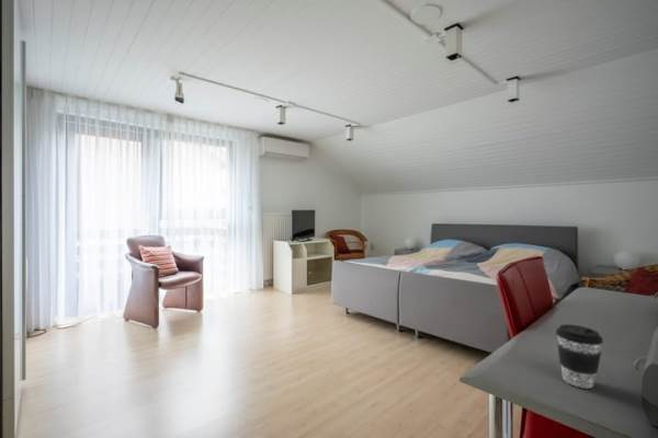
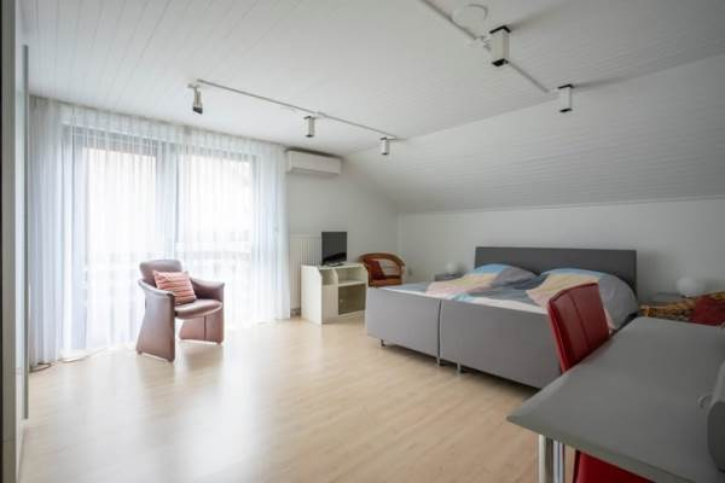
- coffee cup [555,323,604,390]
